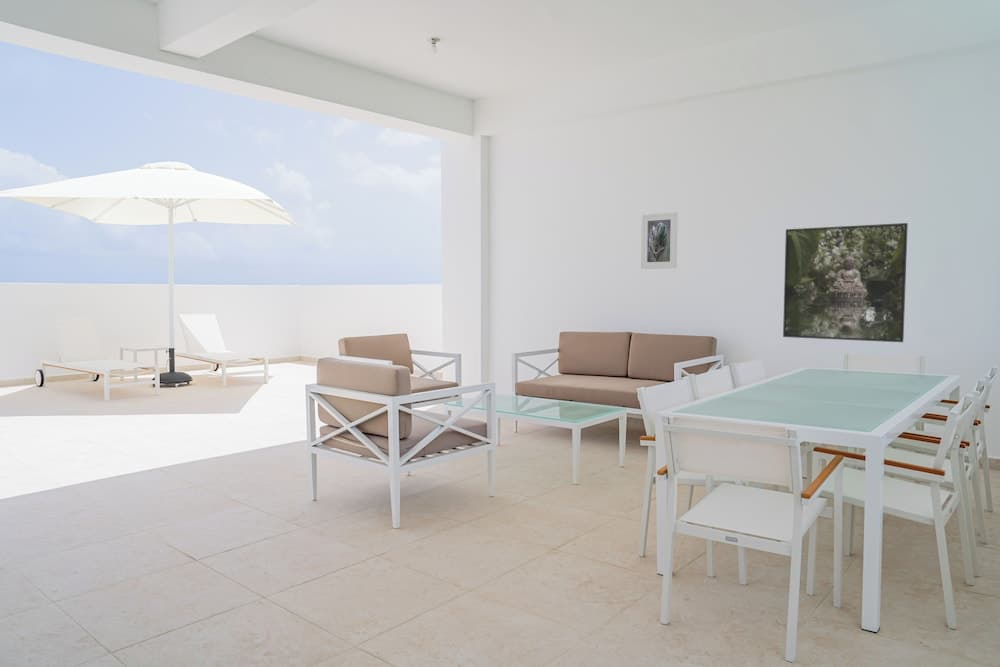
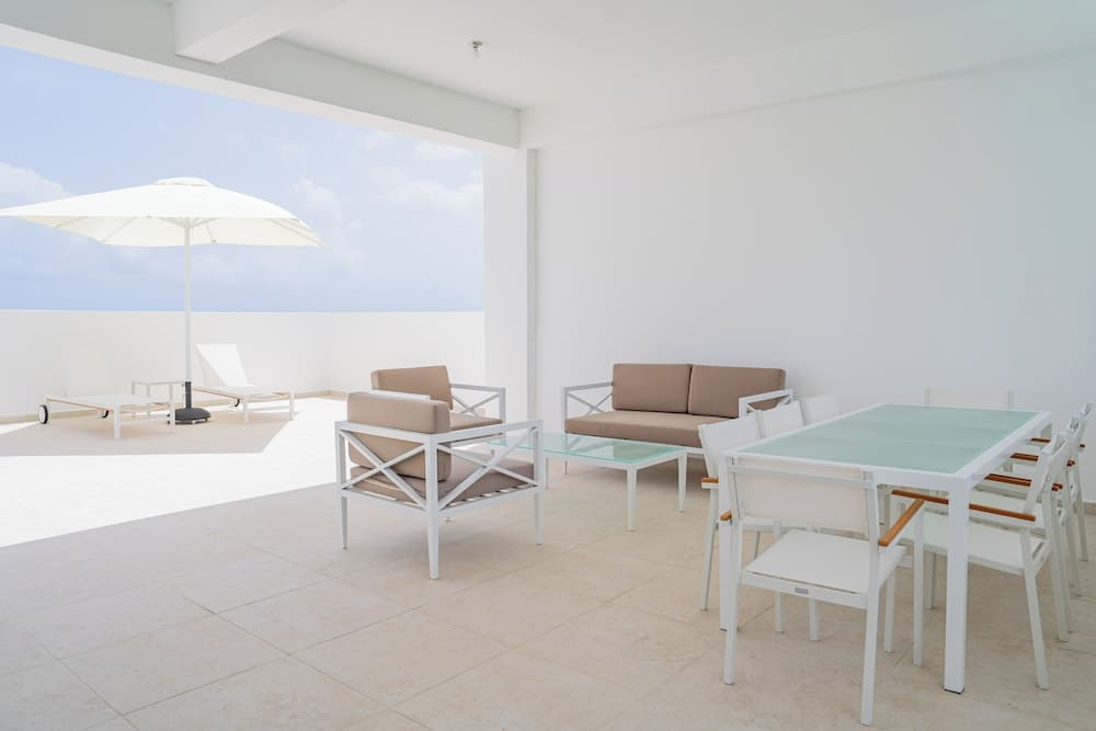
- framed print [640,211,679,270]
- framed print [782,222,909,343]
